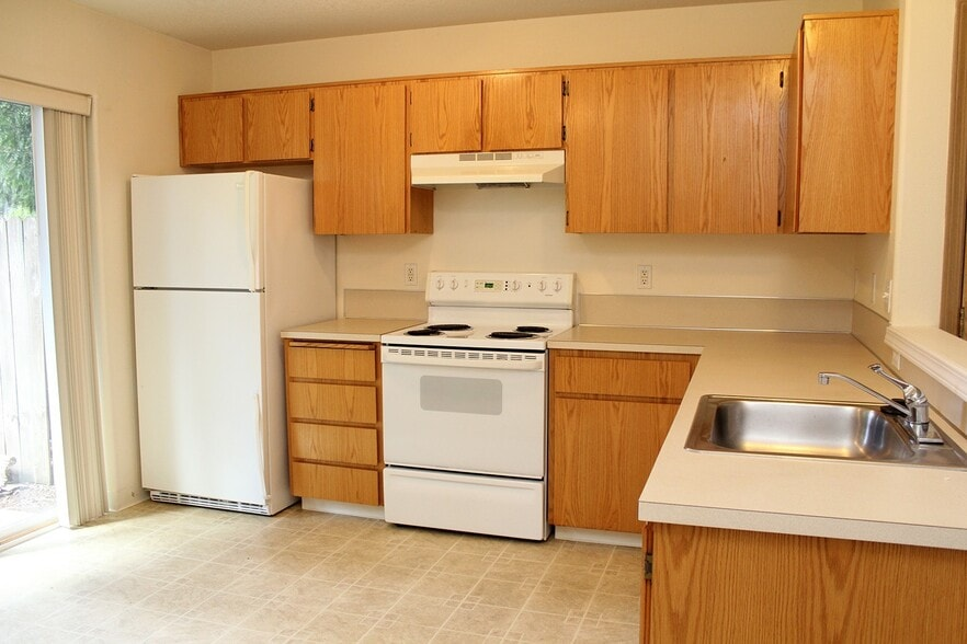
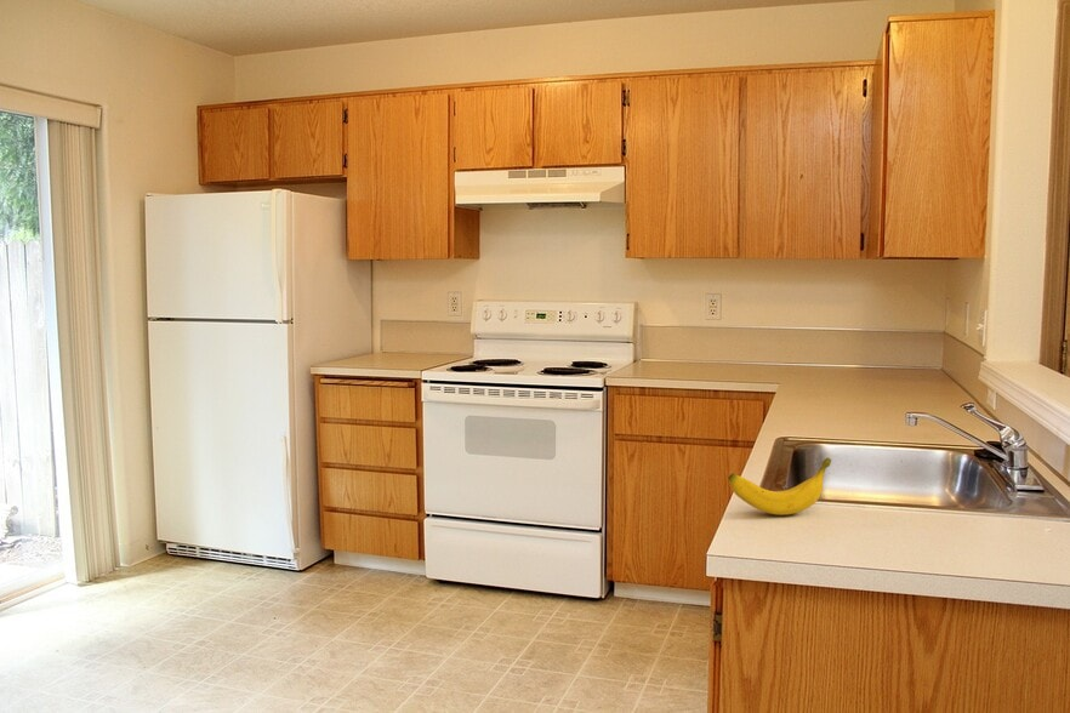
+ banana [727,456,832,517]
